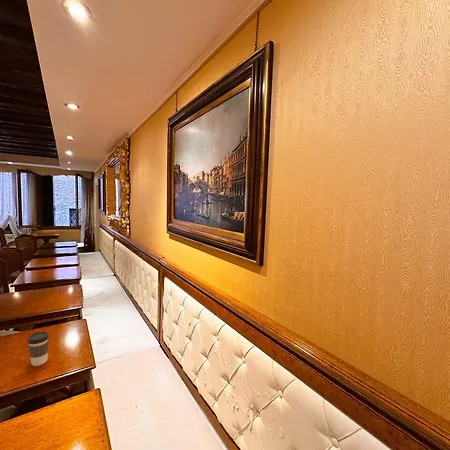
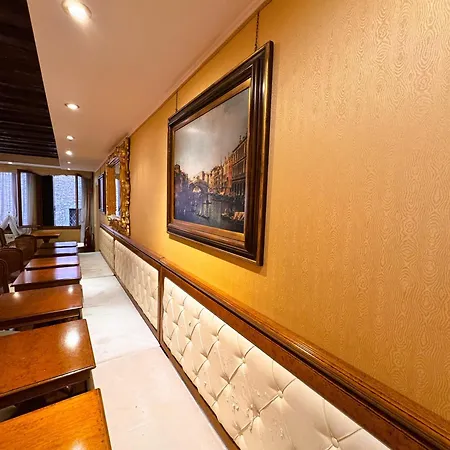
- coffee cup [27,331,50,367]
